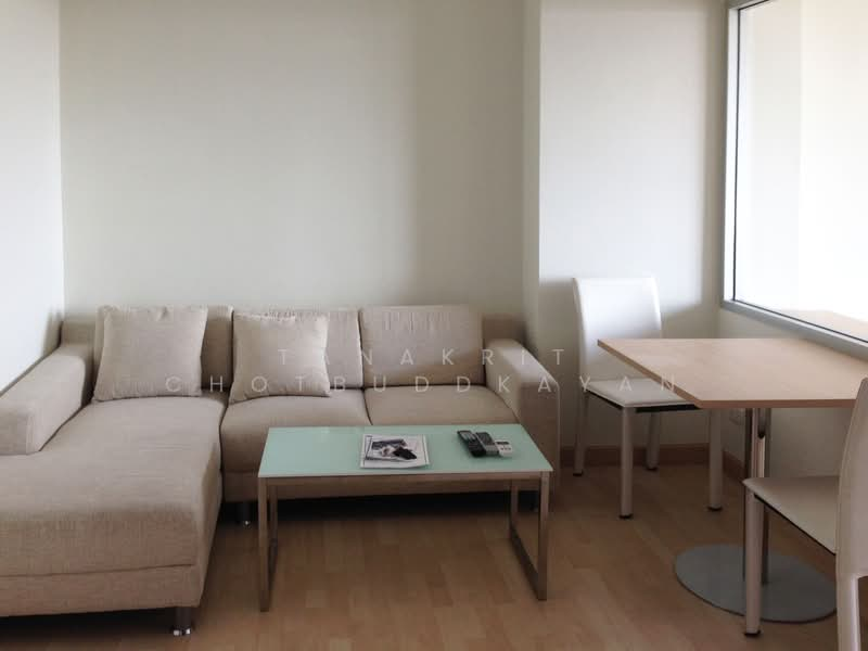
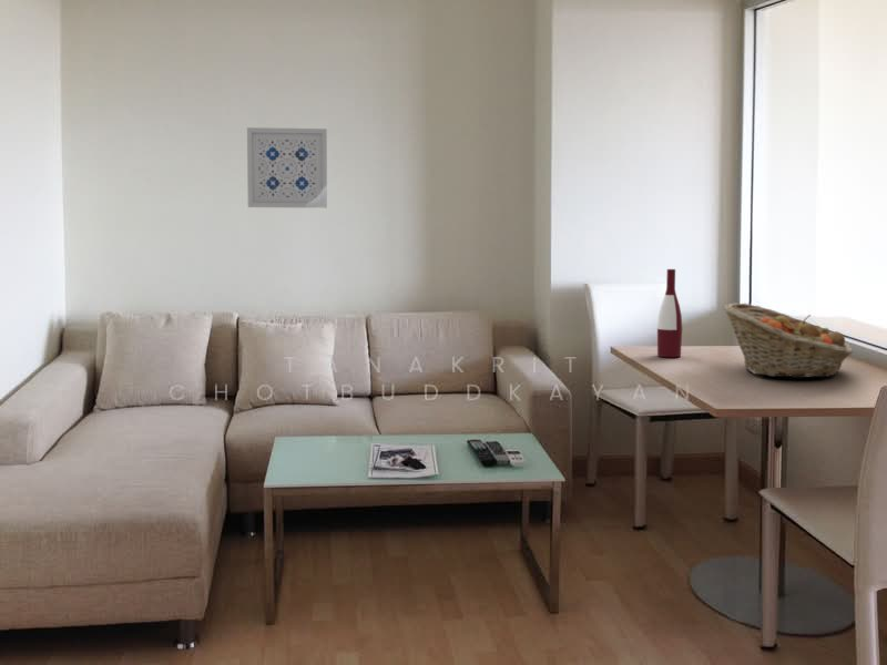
+ wall art [246,126,328,209]
+ fruit basket [723,303,854,379]
+ alcohol [656,268,683,358]
